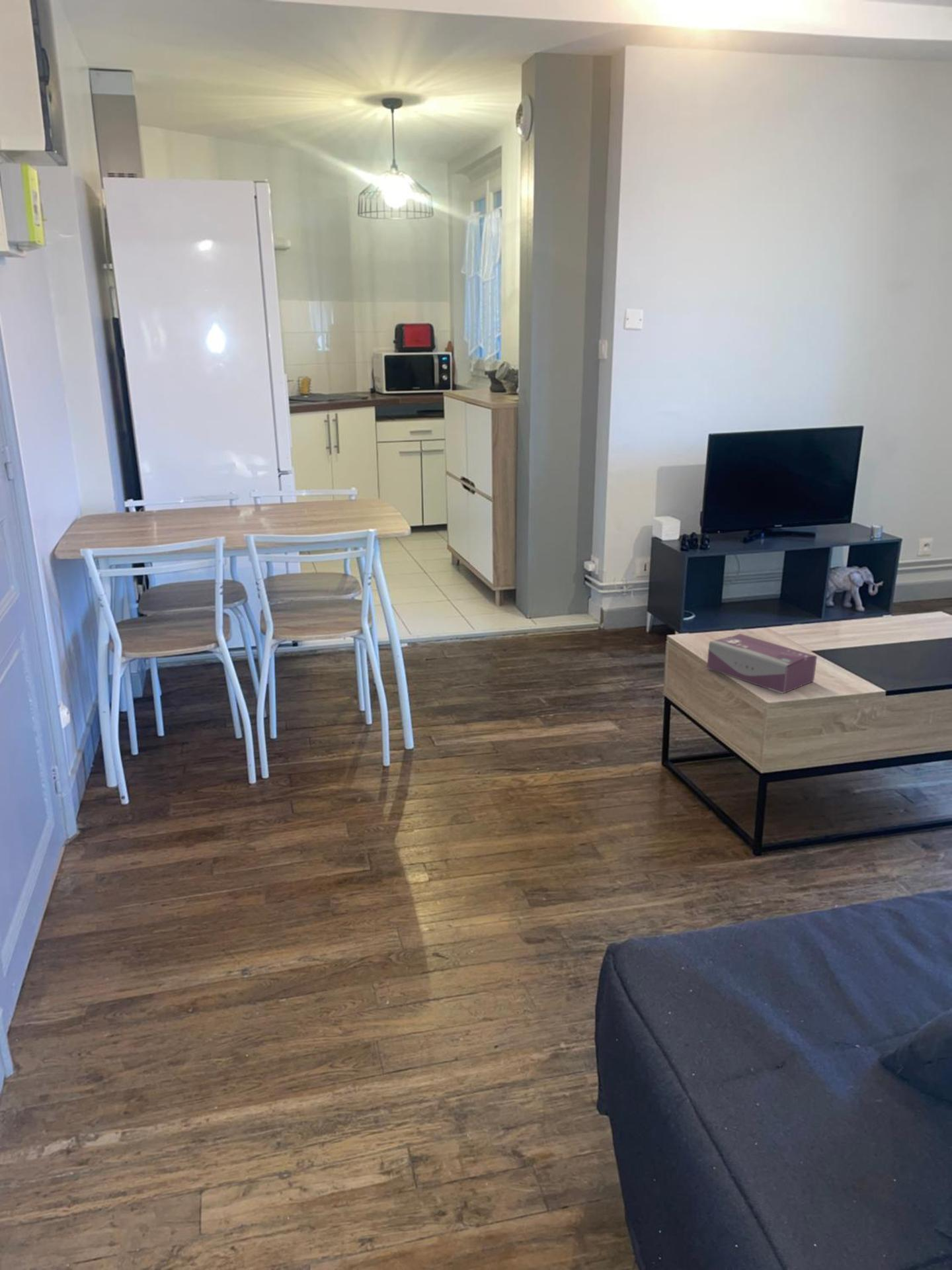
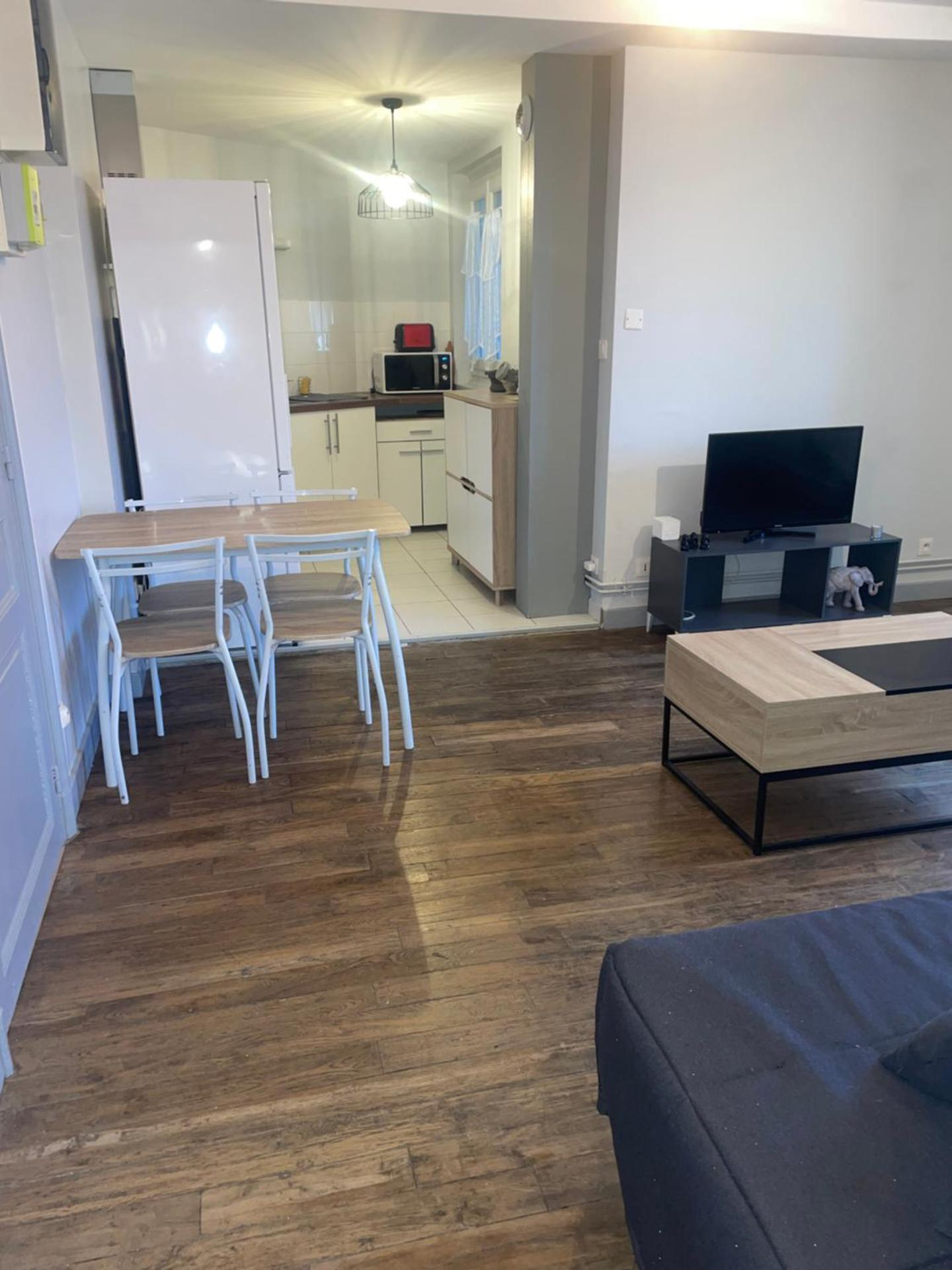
- tissue box [706,632,818,695]
